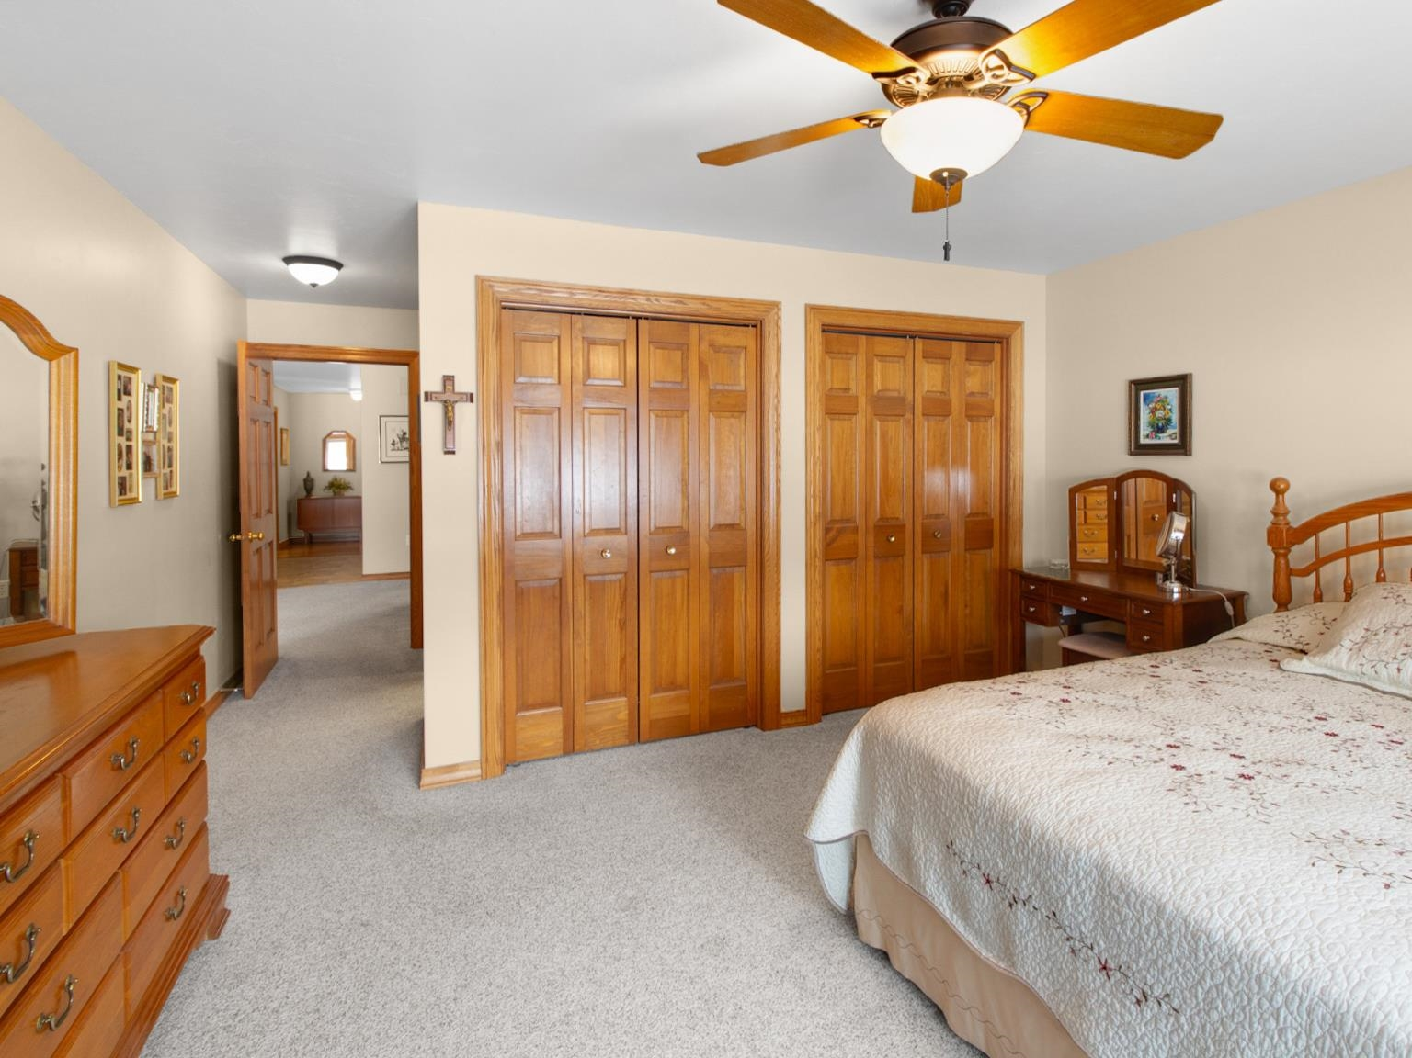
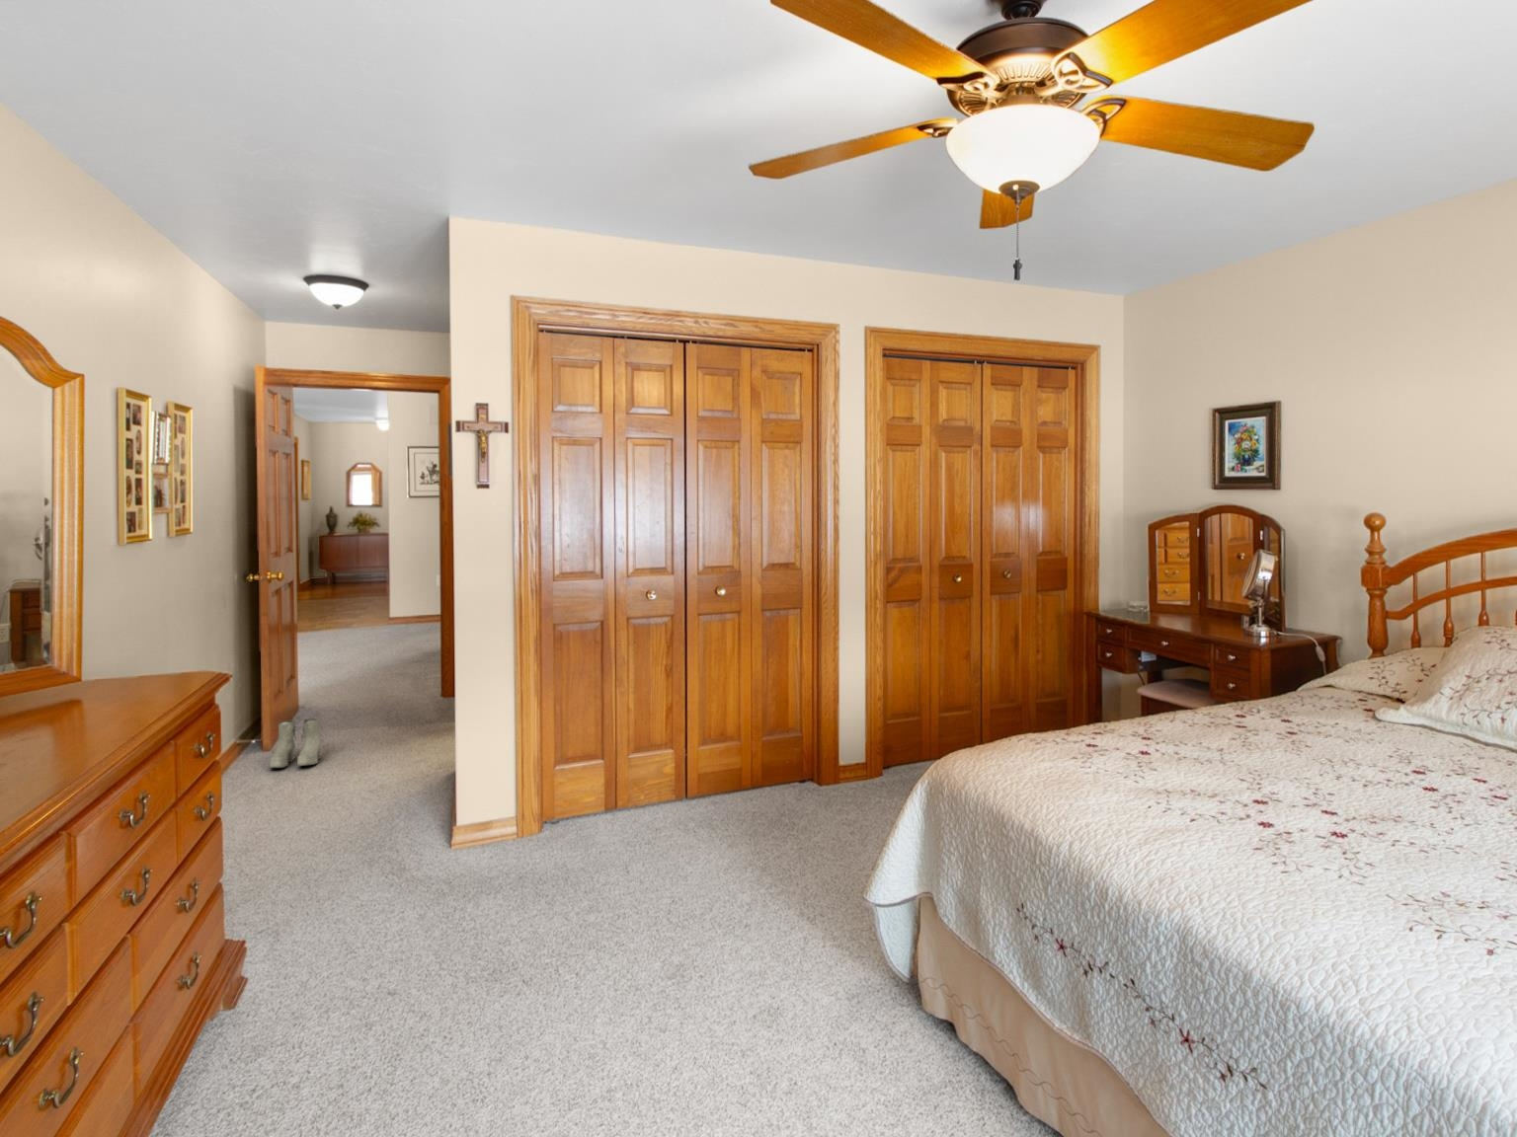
+ boots [269,718,323,769]
